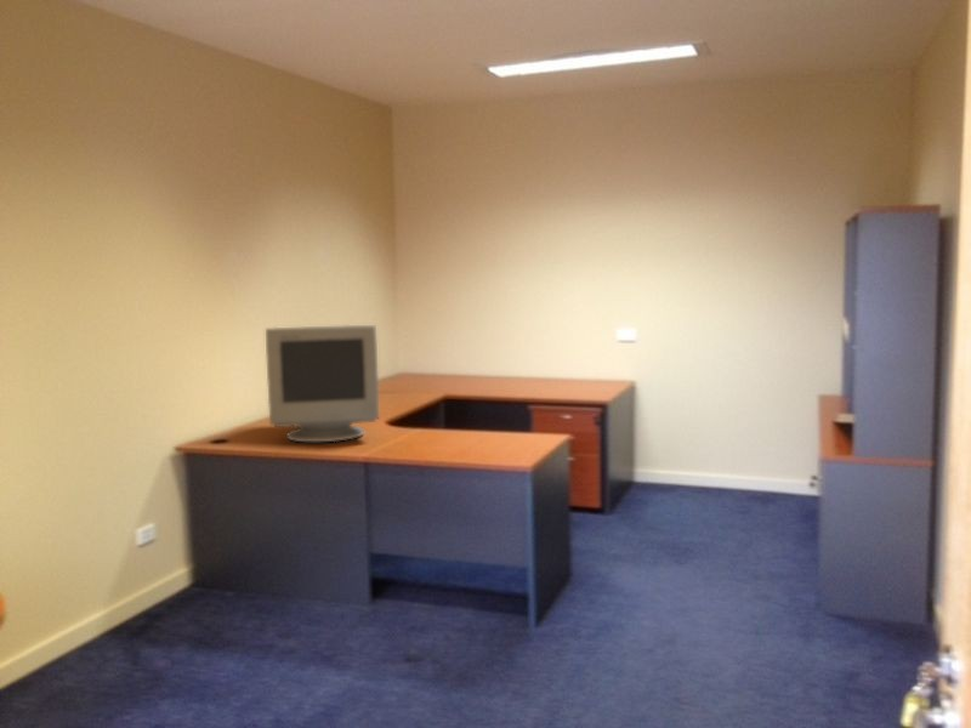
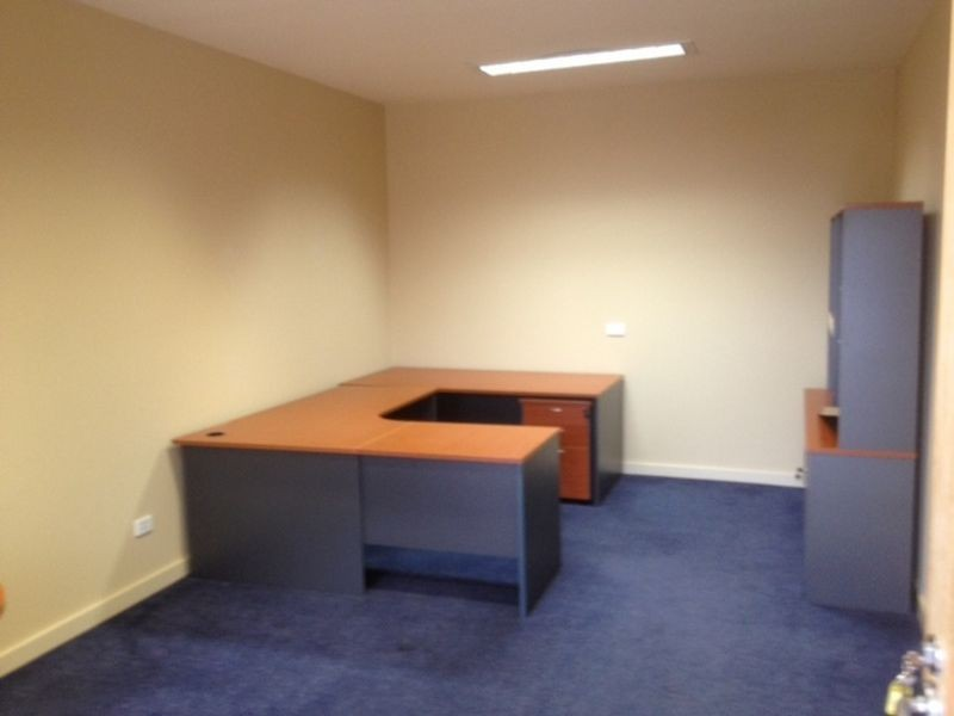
- computer monitor [265,324,380,443]
